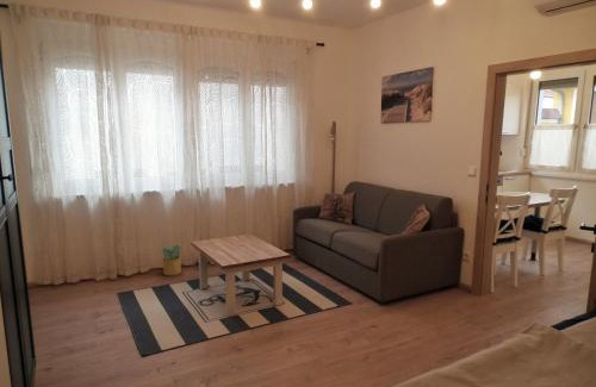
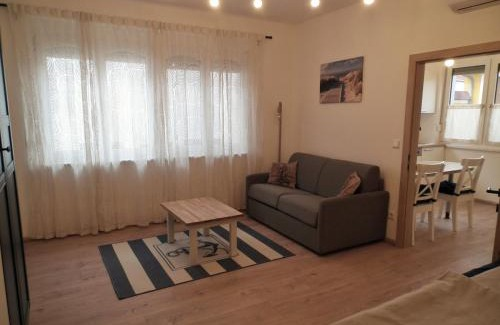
- potted plant [161,243,182,276]
